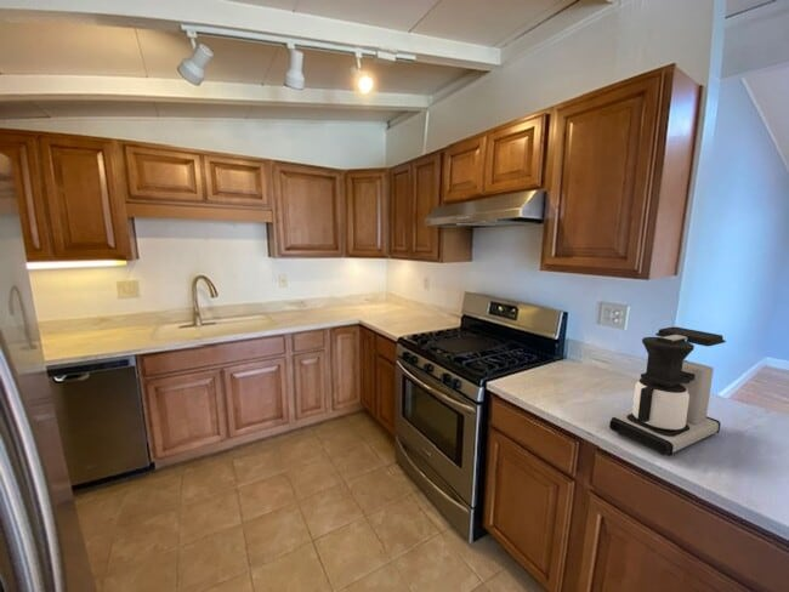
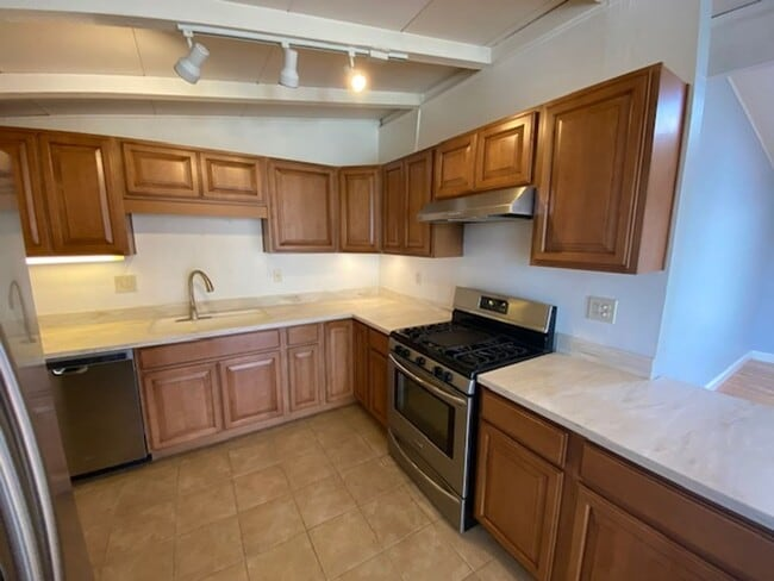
- coffee maker [608,325,727,457]
